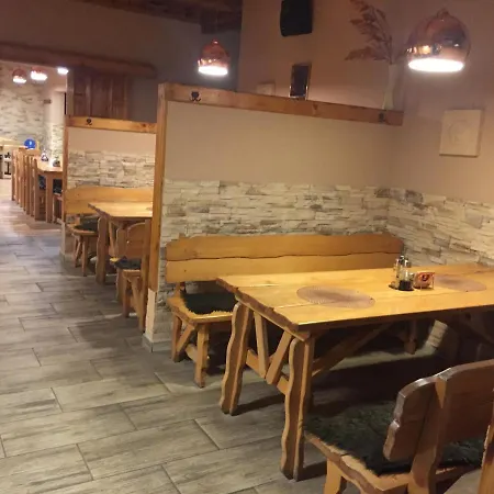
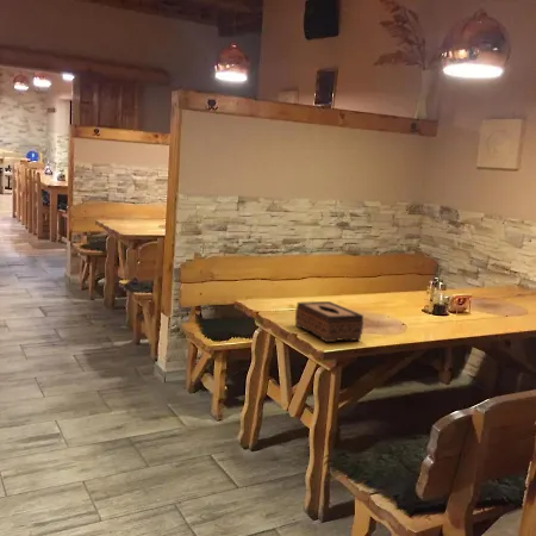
+ tissue box [294,300,364,343]
